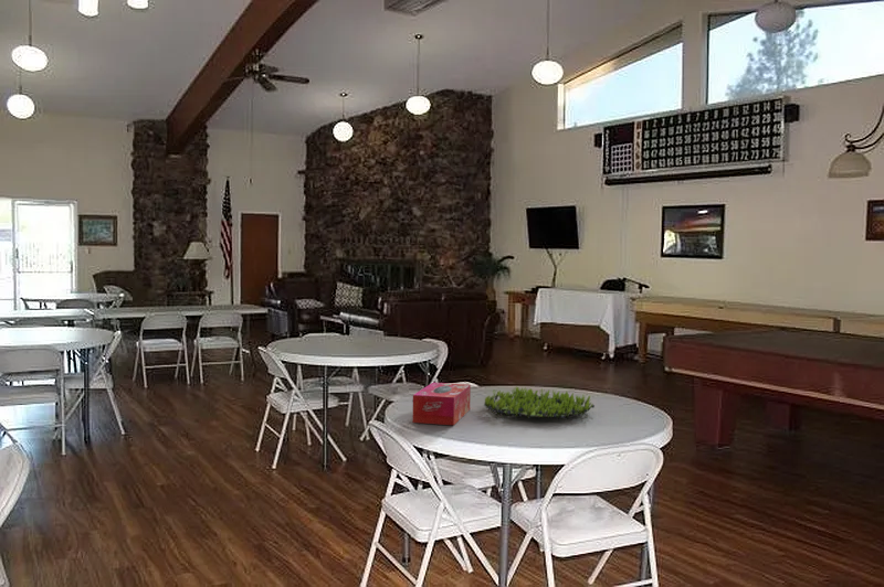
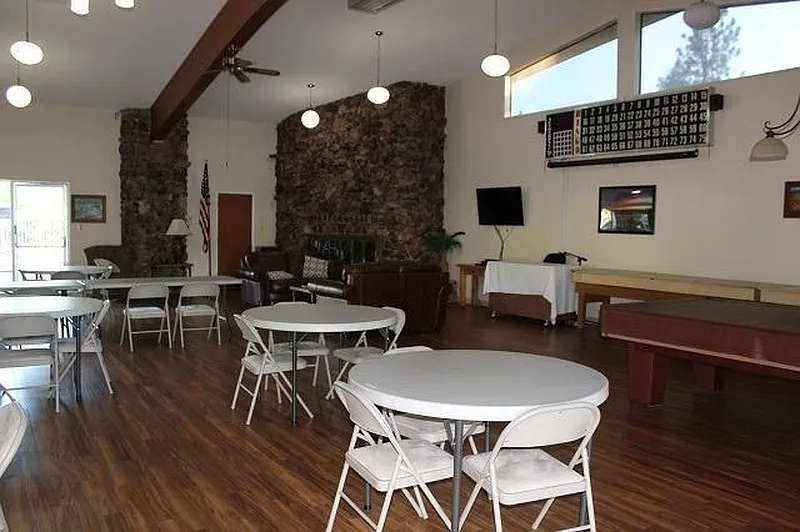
- tissue box [411,382,472,426]
- plant [483,385,596,419]
